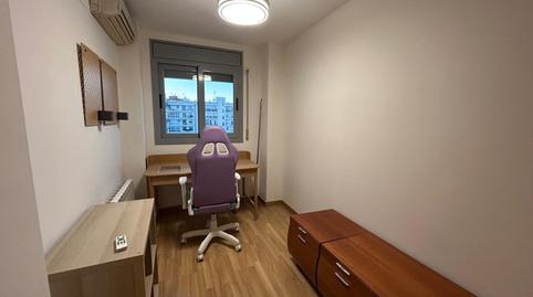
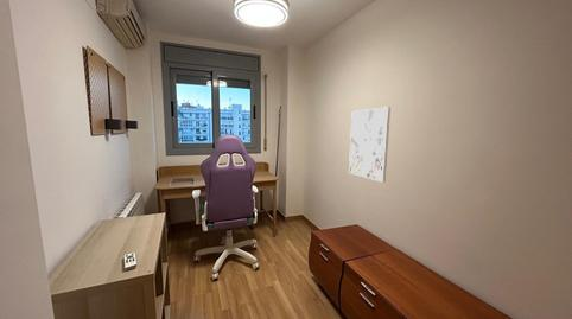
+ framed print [348,106,392,184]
